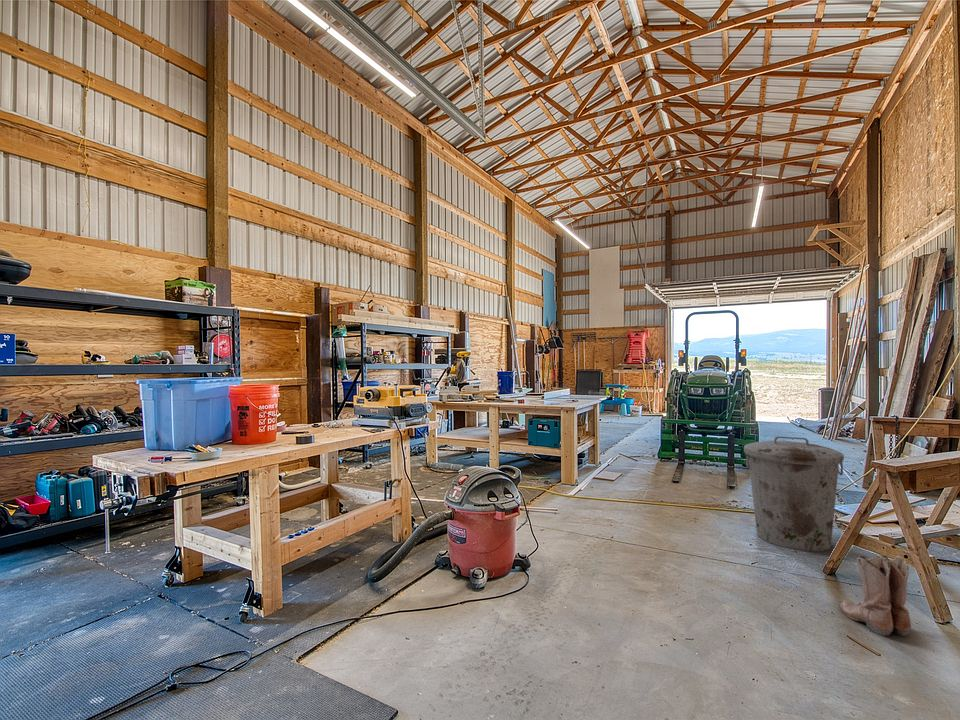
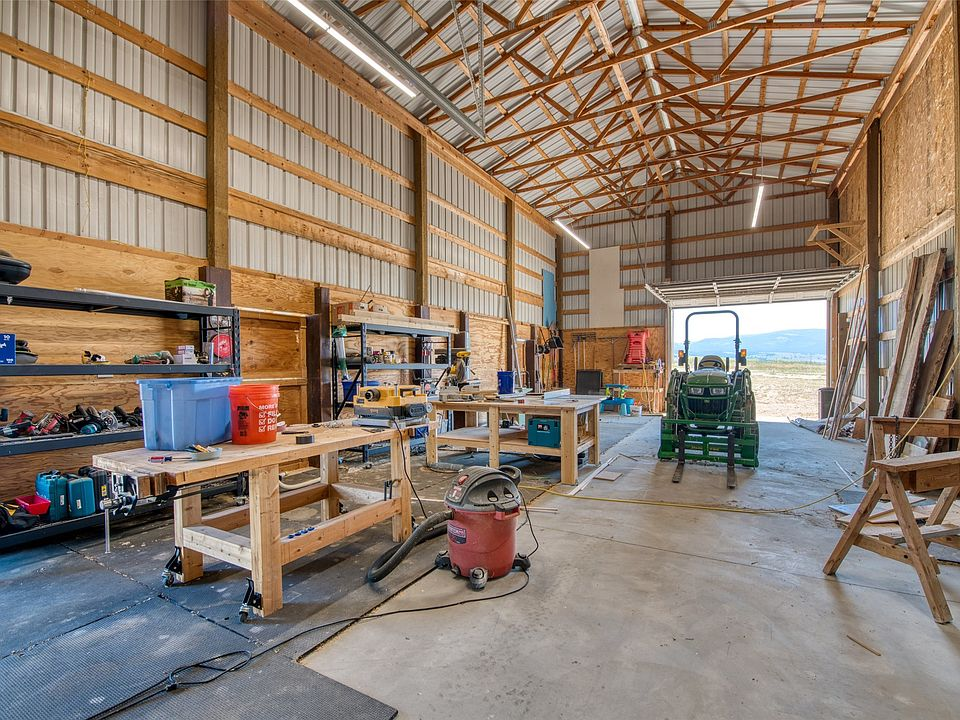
- boots [839,554,912,637]
- trash can [743,435,845,552]
